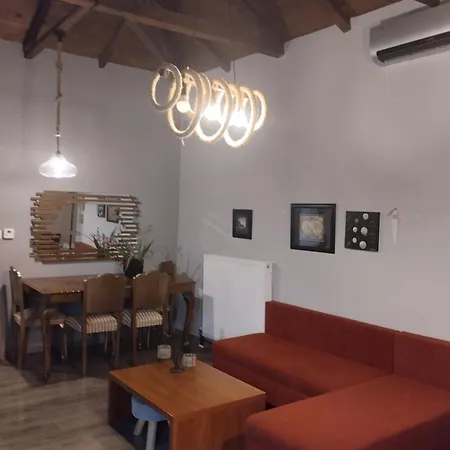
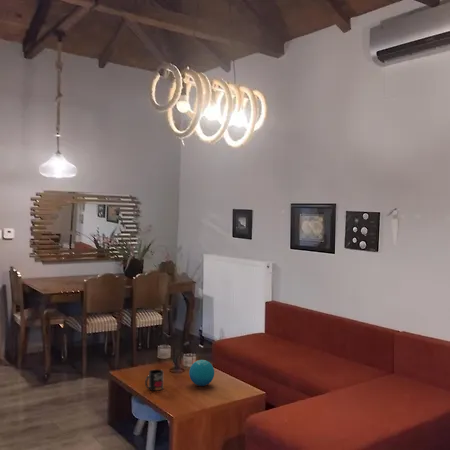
+ mug [144,368,164,392]
+ decorative orb [188,359,215,387]
